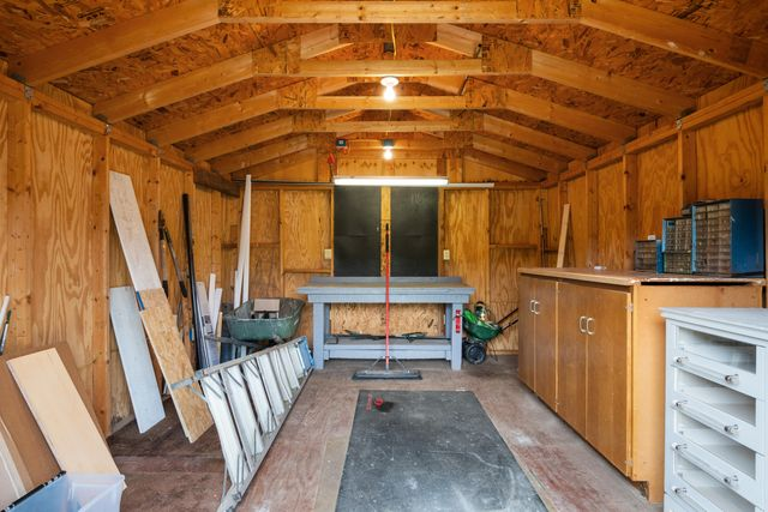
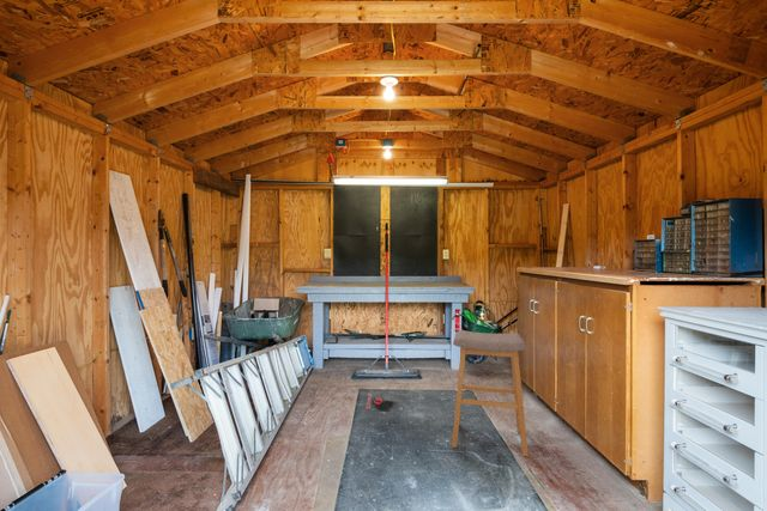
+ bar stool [451,329,530,458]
